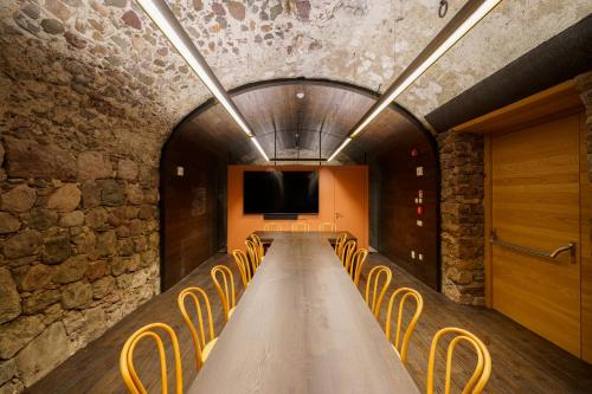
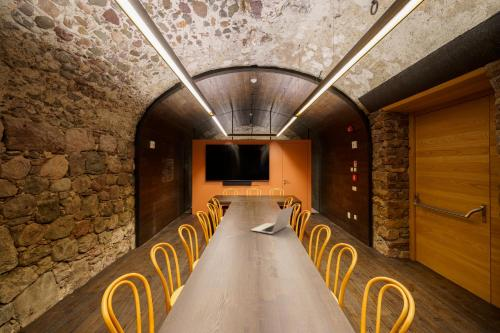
+ laptop [250,205,295,235]
